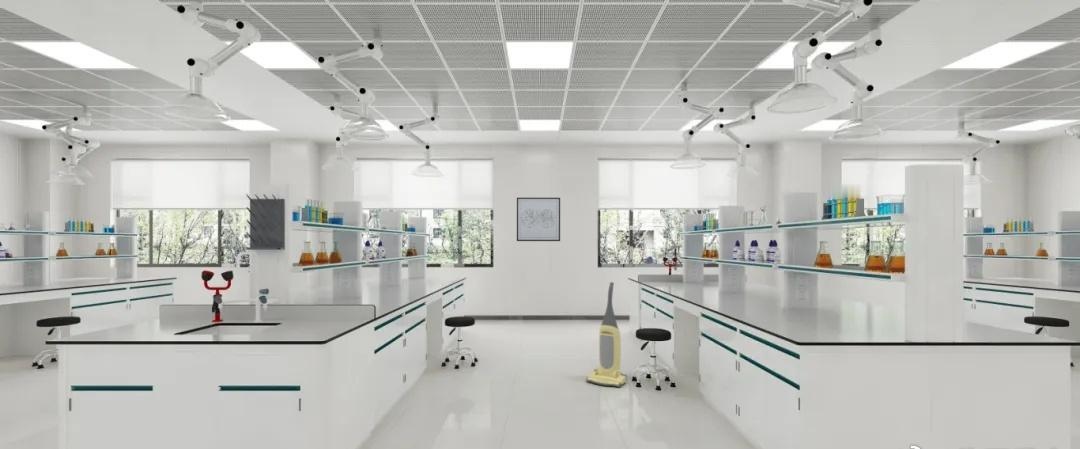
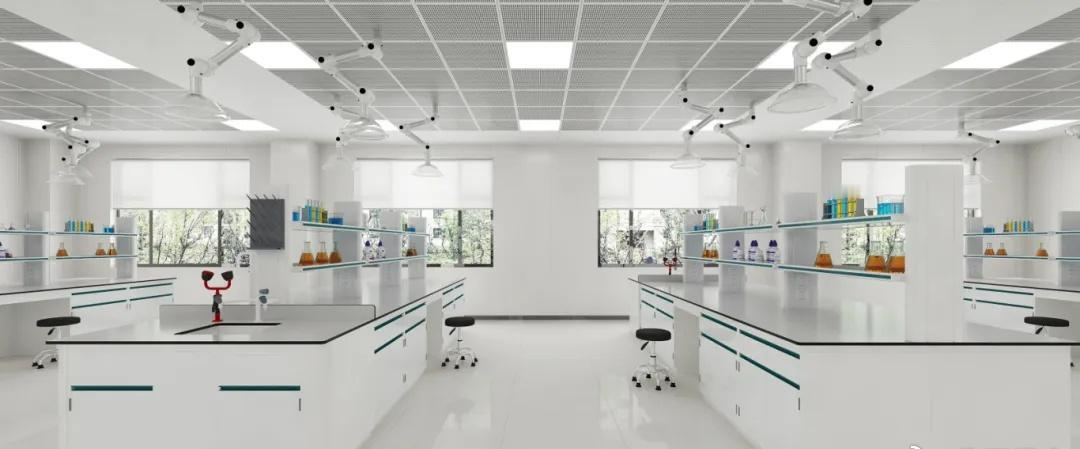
- wall art [516,197,561,242]
- vacuum cleaner [585,281,628,389]
